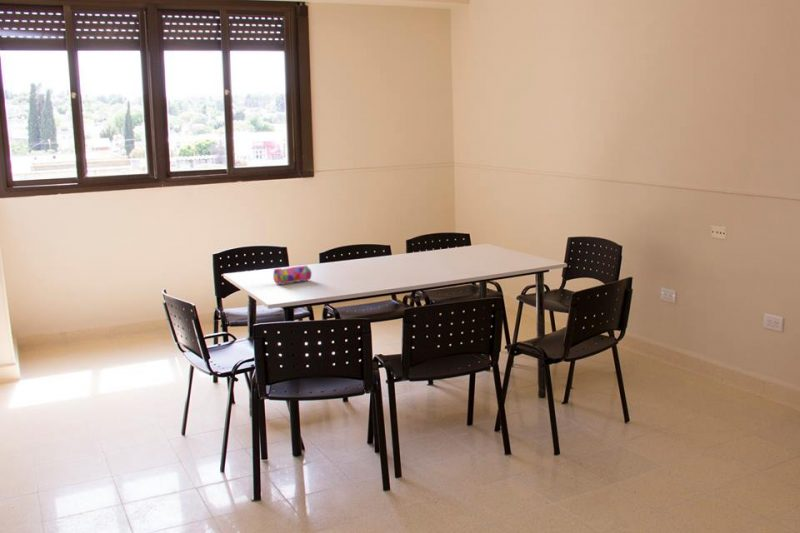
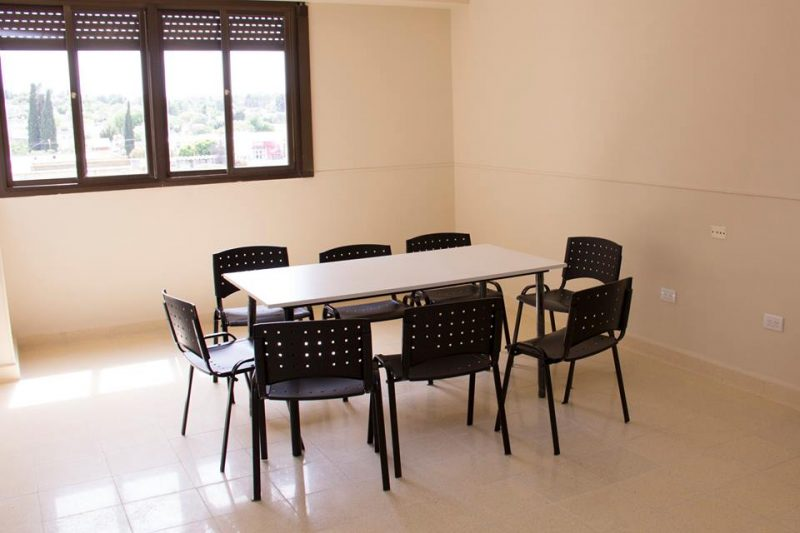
- pencil case [272,265,313,285]
